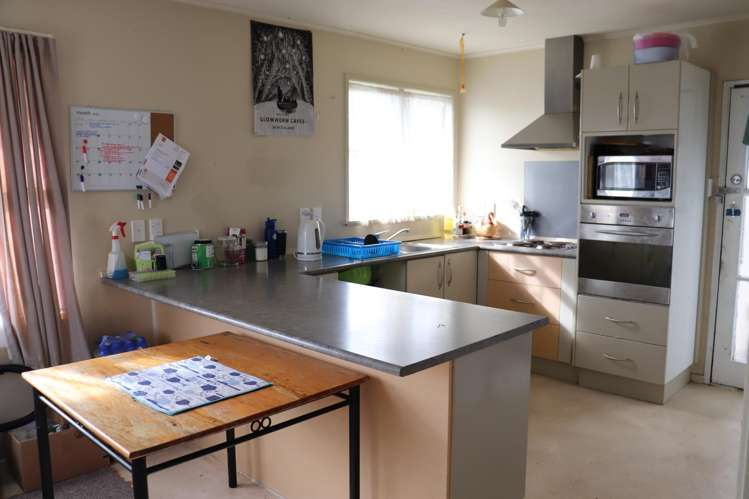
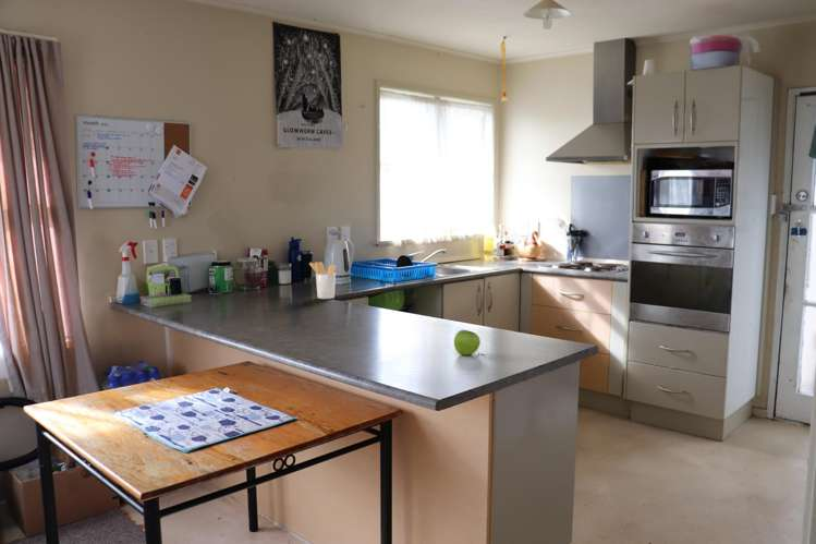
+ fruit [453,329,482,356]
+ utensil holder [308,261,338,300]
